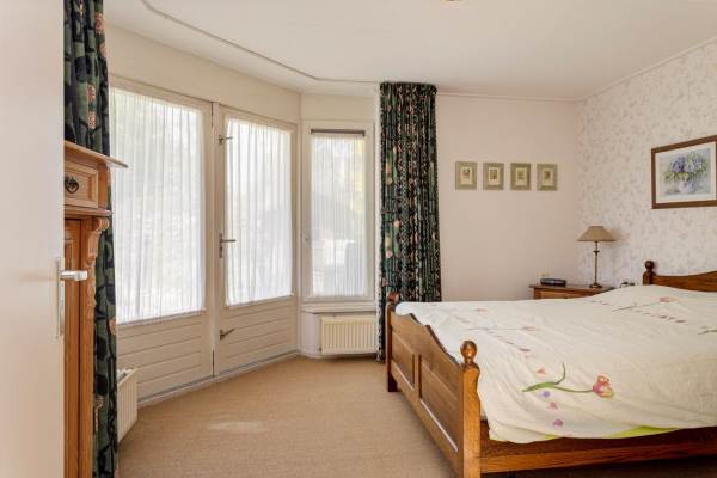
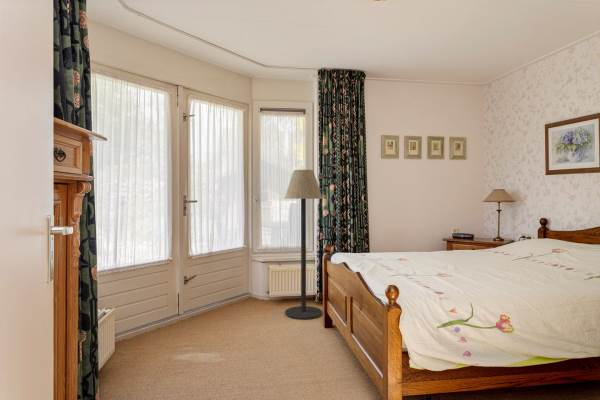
+ floor lamp [284,169,324,320]
